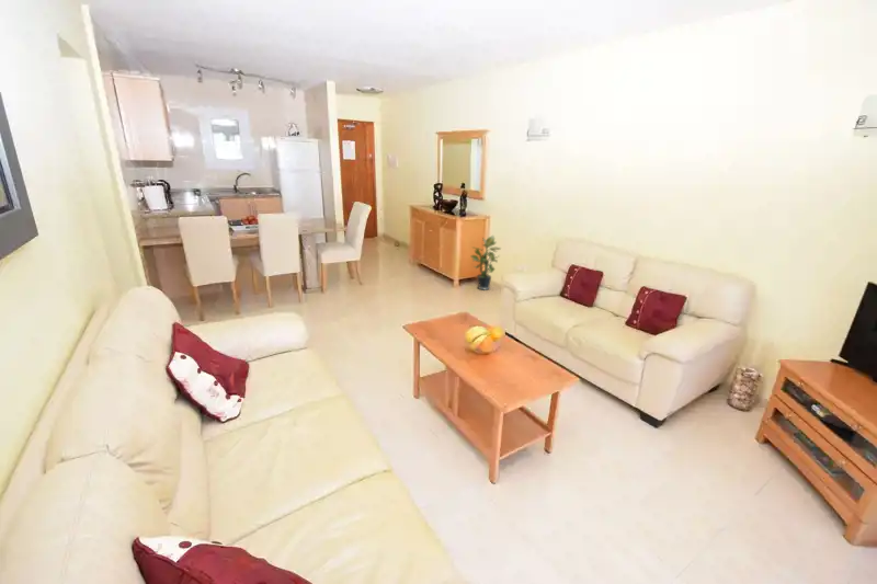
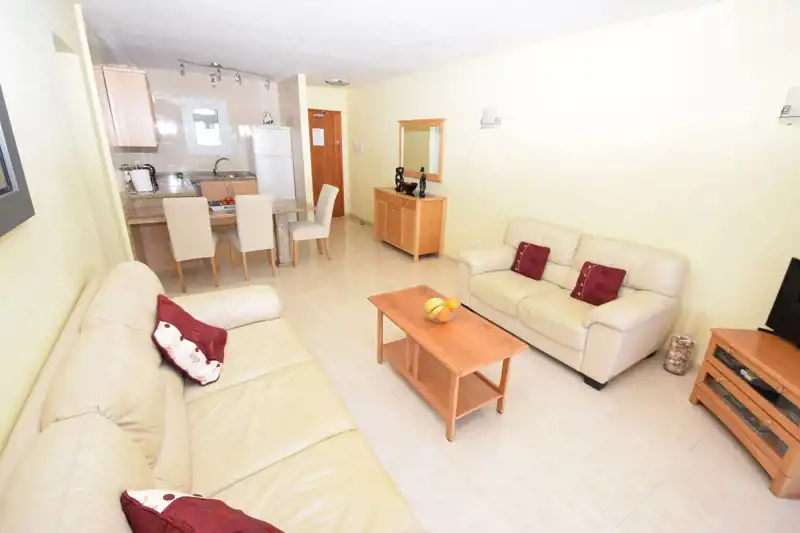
- potted plant [469,234,502,290]
